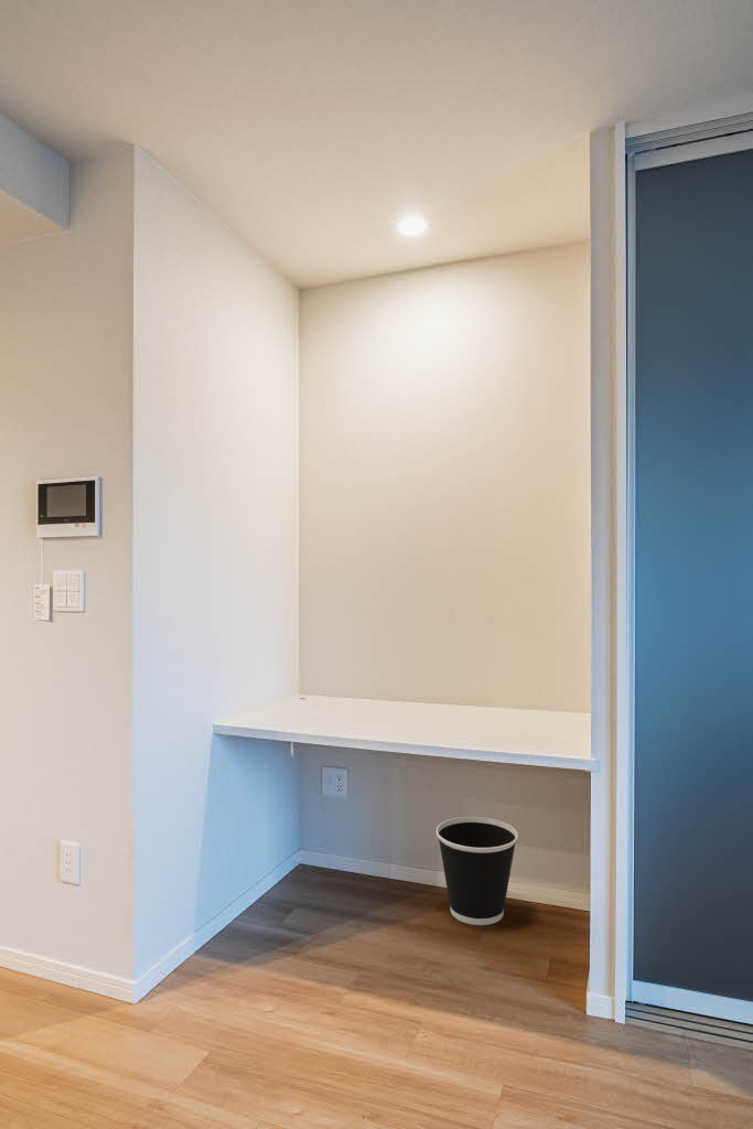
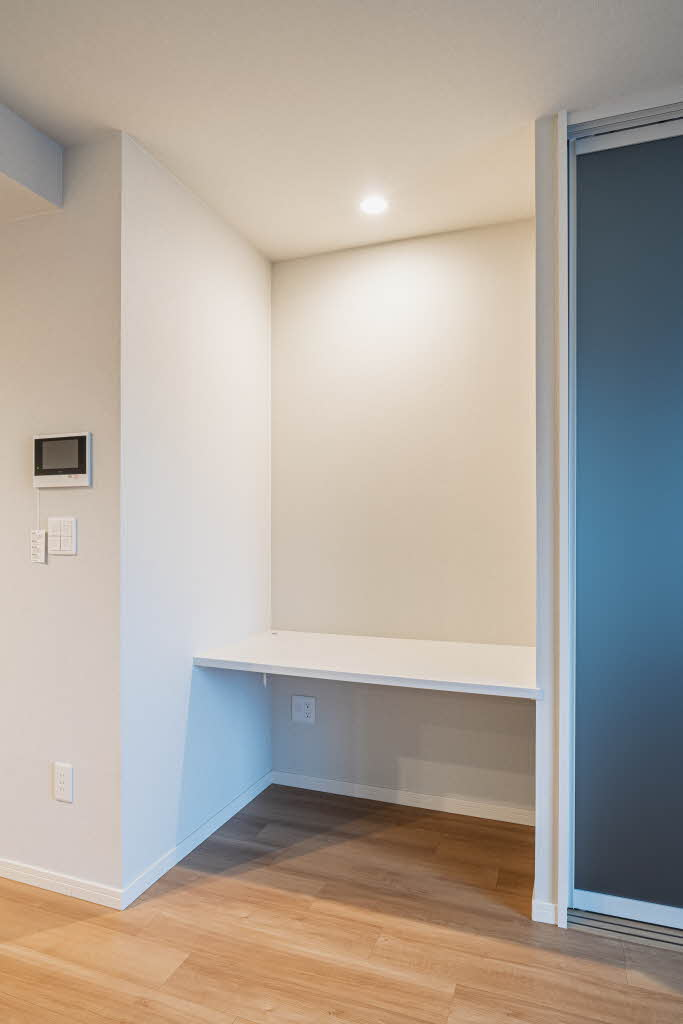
- wastebasket [435,816,519,926]
